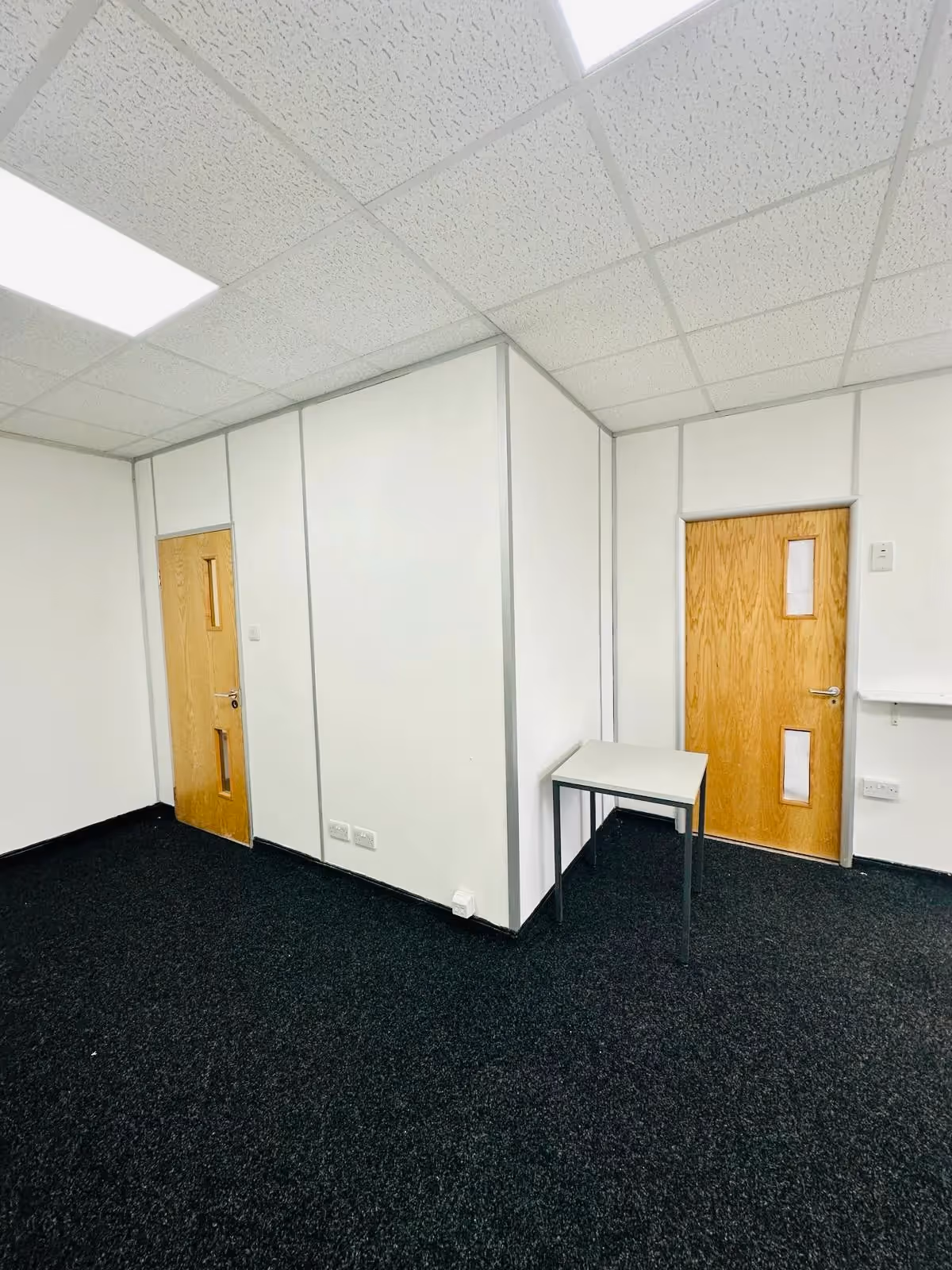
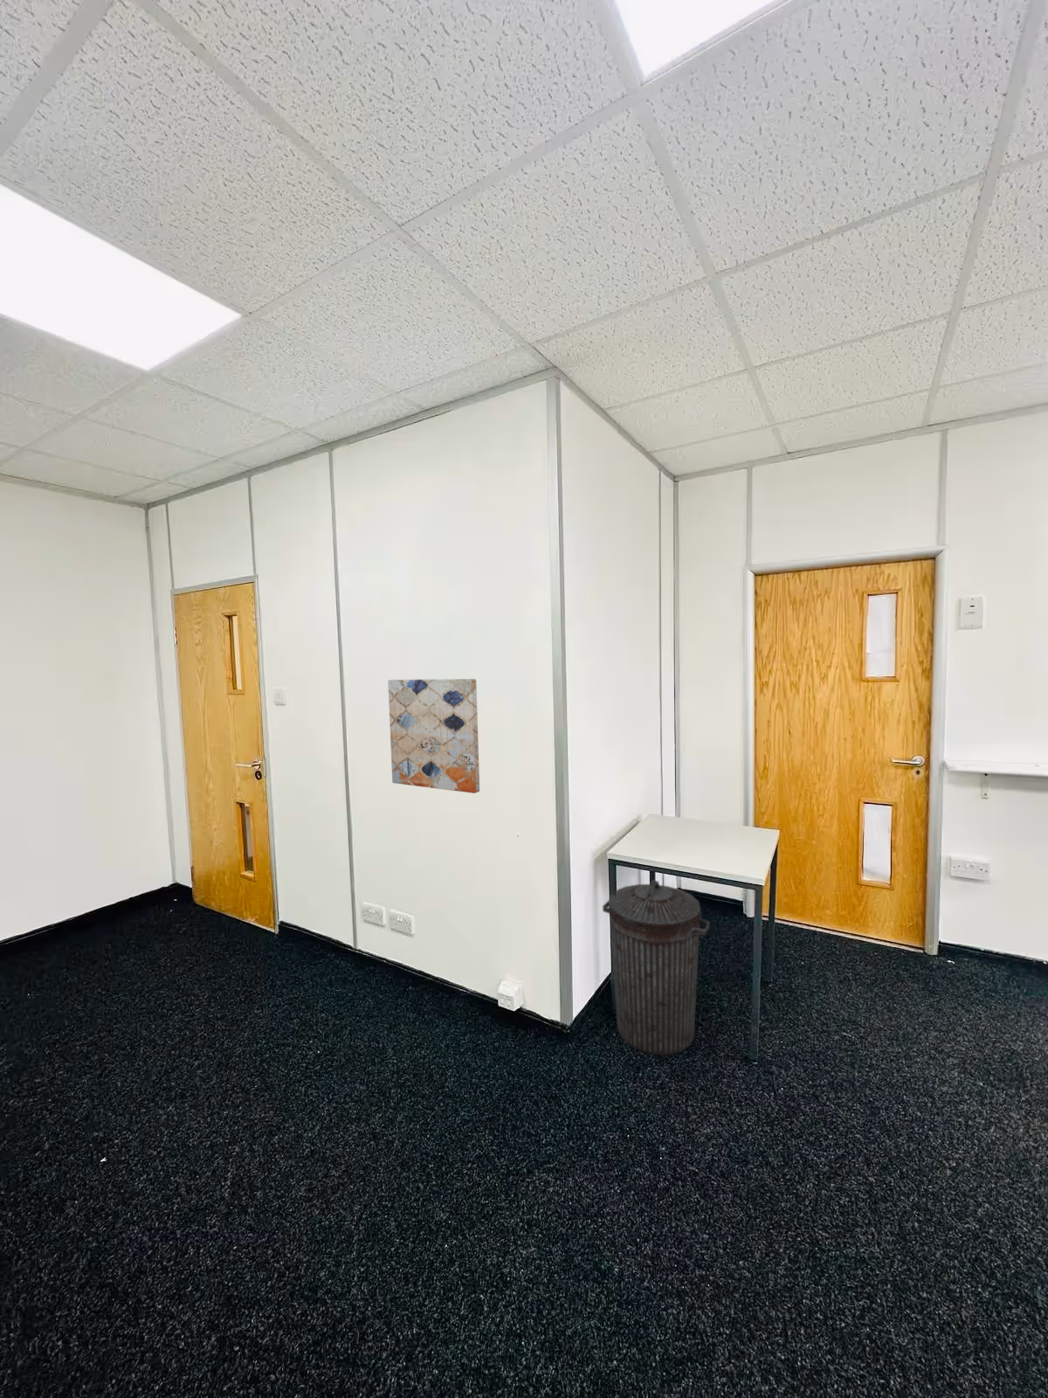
+ wall art [386,678,480,795]
+ trash can [602,880,710,1056]
